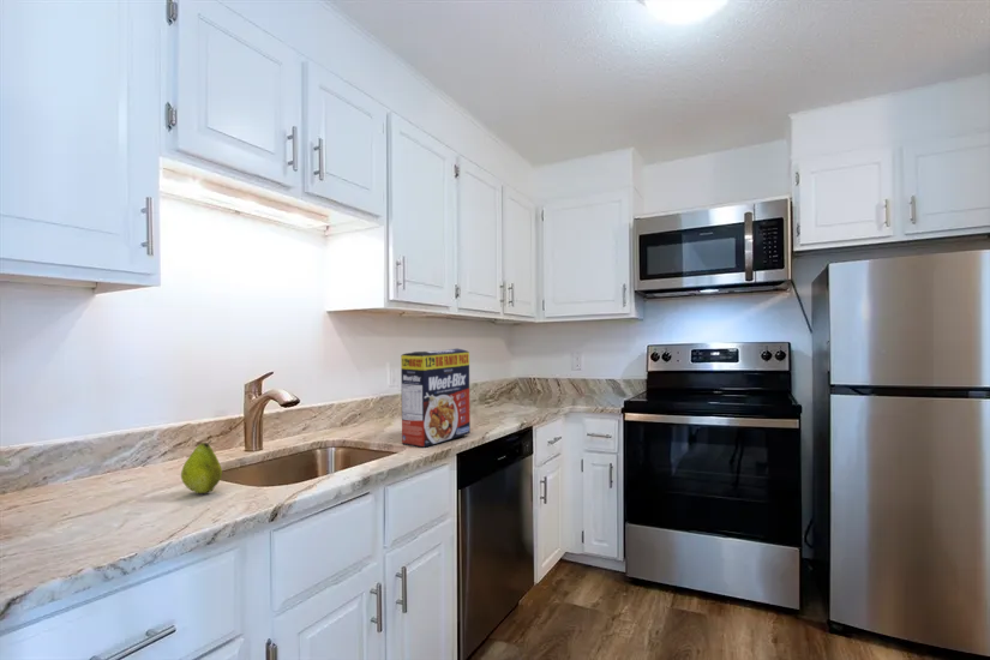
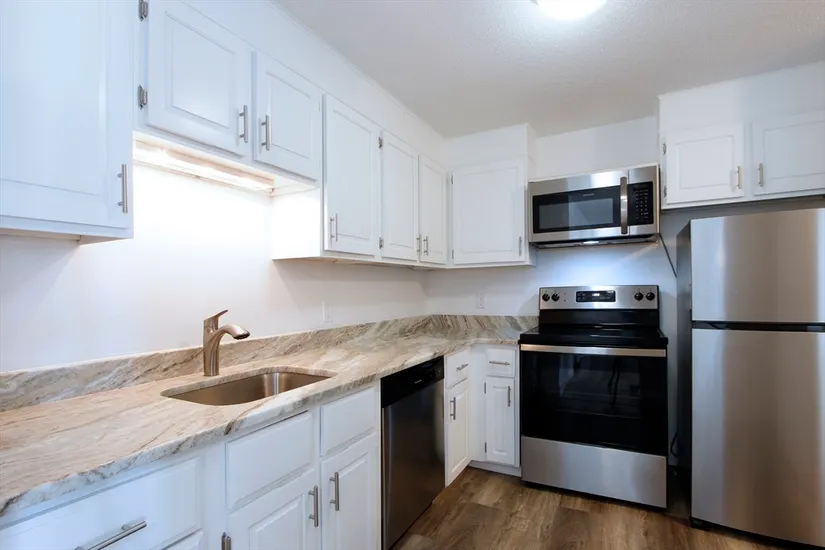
- cereal box [400,348,472,449]
- fruit [180,439,223,494]
